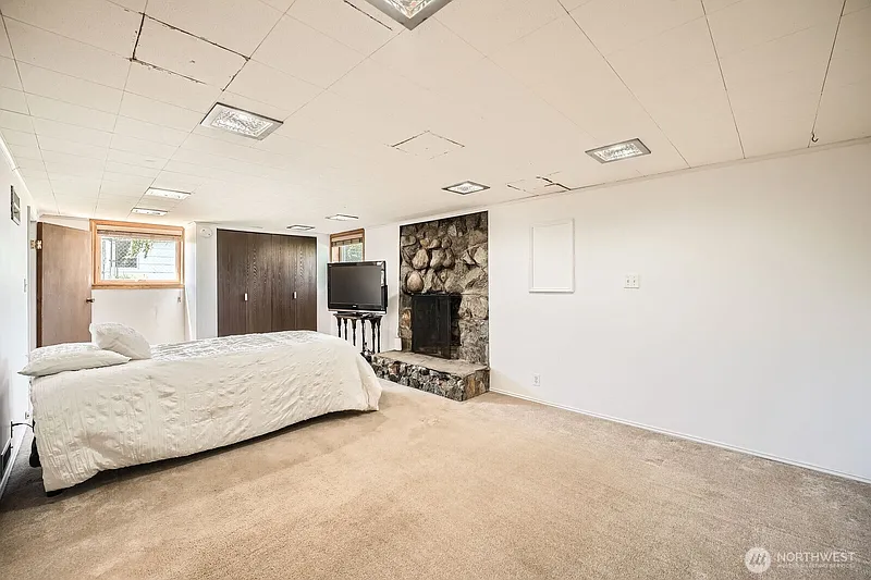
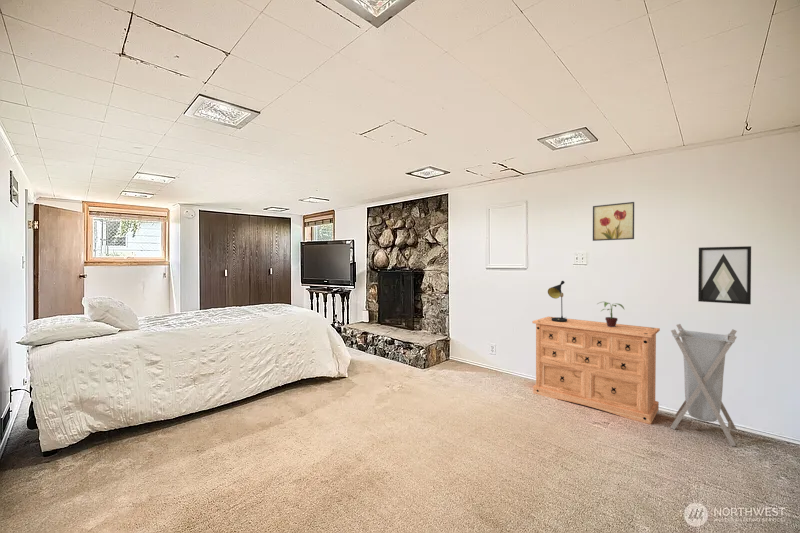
+ potted plant [597,301,625,327]
+ wall art [697,245,752,305]
+ laundry hamper [670,323,738,447]
+ wall art [592,201,635,242]
+ table lamp [547,280,568,322]
+ dresser [532,316,661,425]
